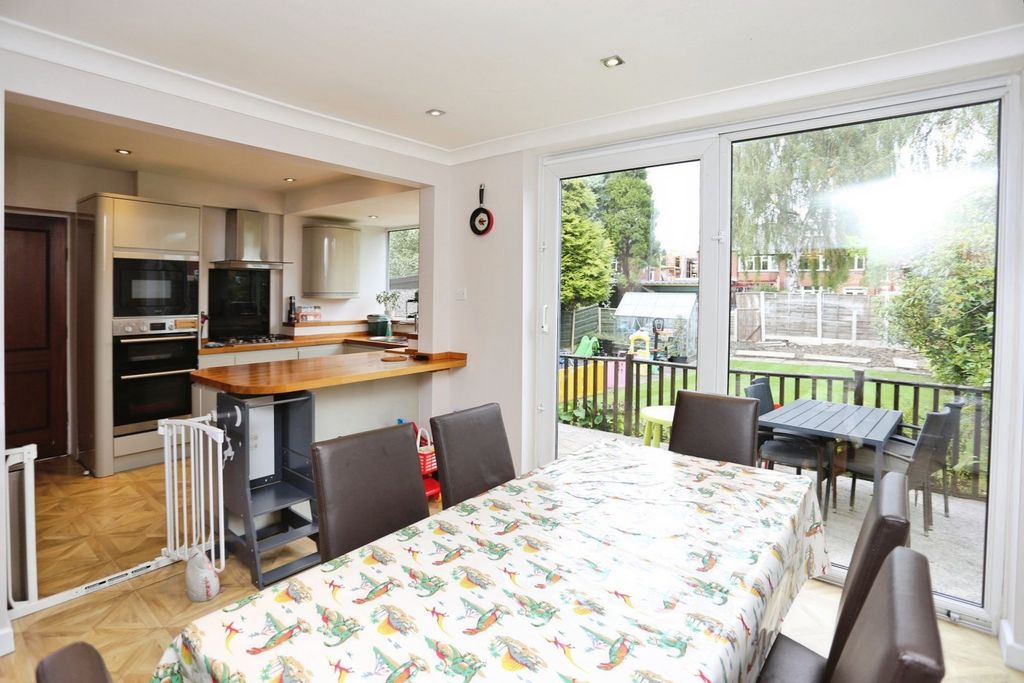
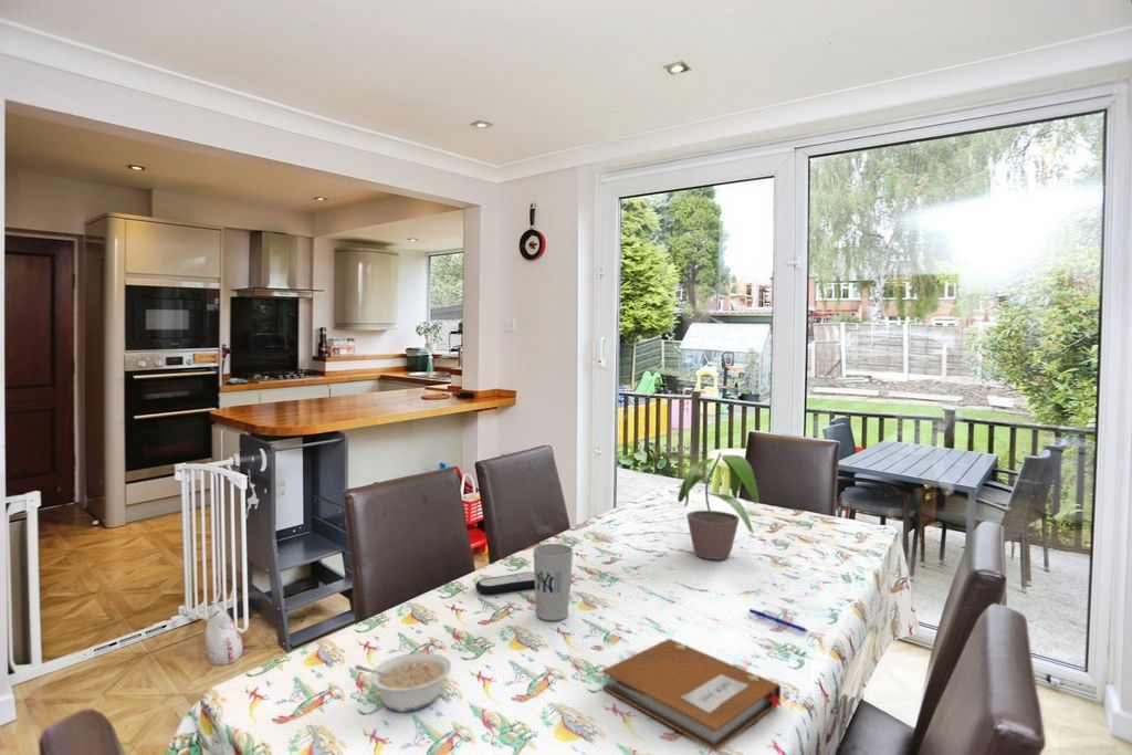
+ cup [532,543,574,621]
+ remote control [474,570,535,595]
+ potted plant [677,451,759,560]
+ legume [354,651,452,713]
+ notebook [601,638,783,753]
+ pen [748,608,809,632]
